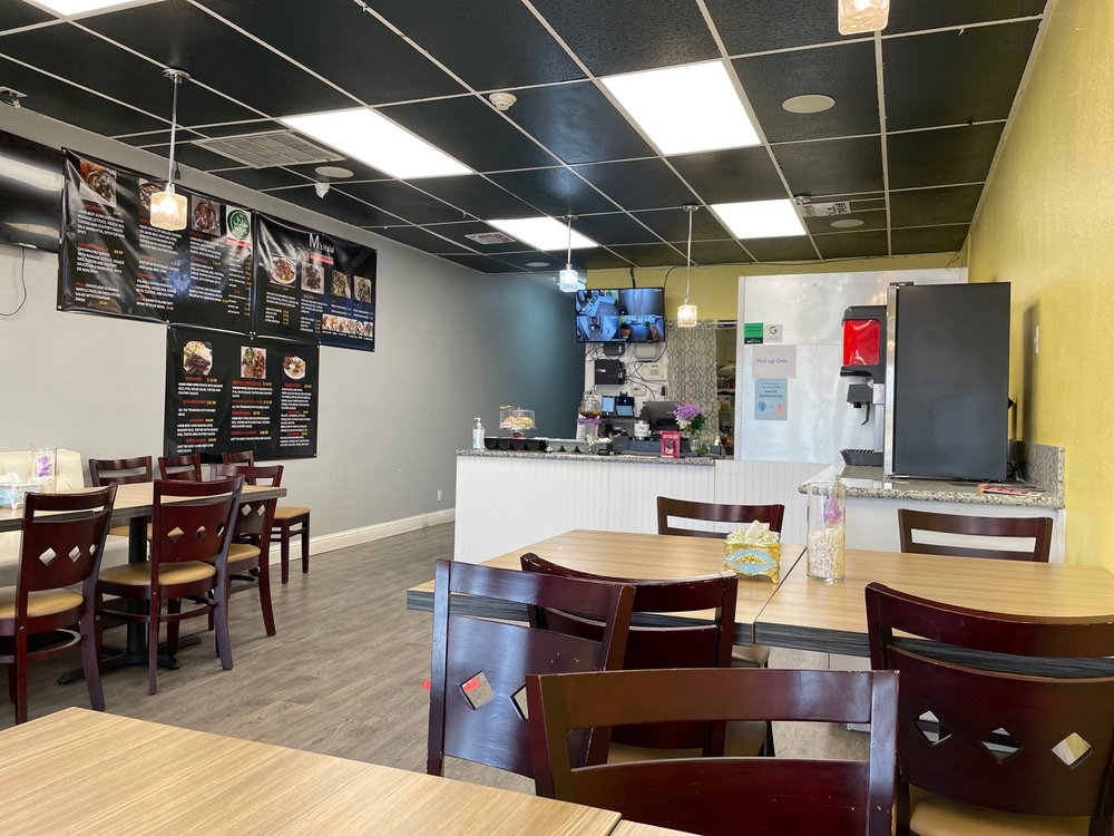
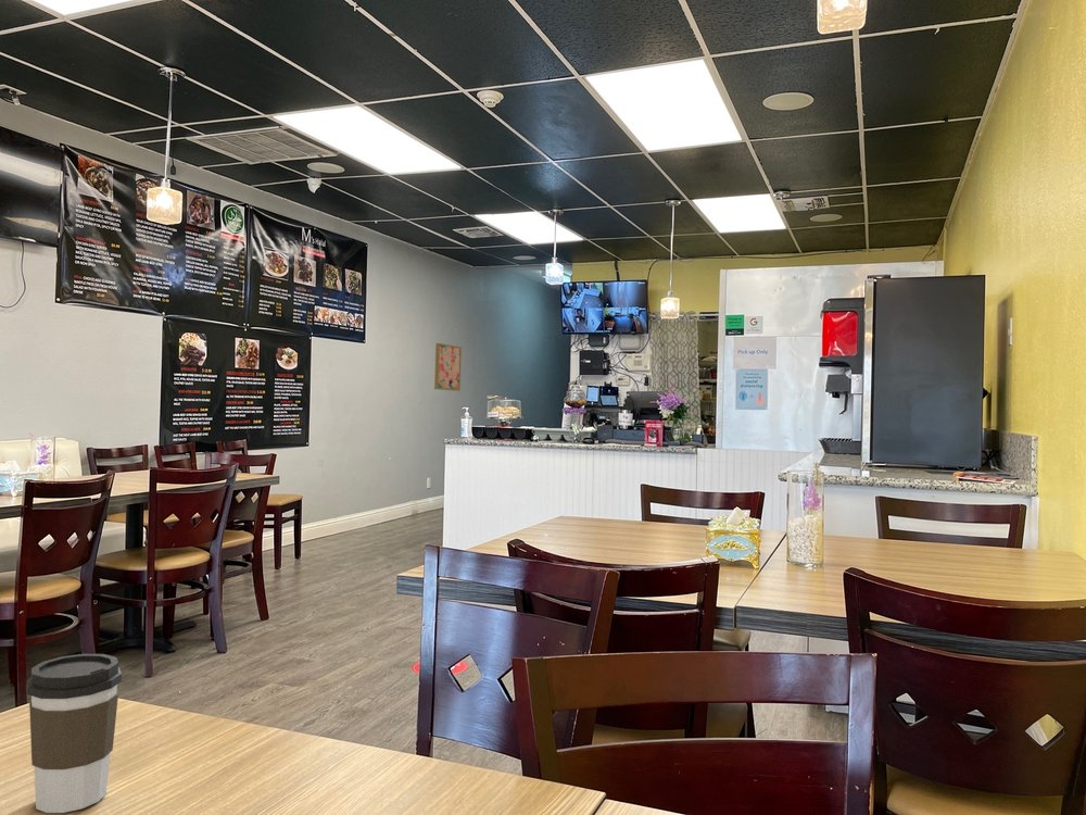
+ wall art [433,342,463,392]
+ coffee cup [26,653,123,814]
